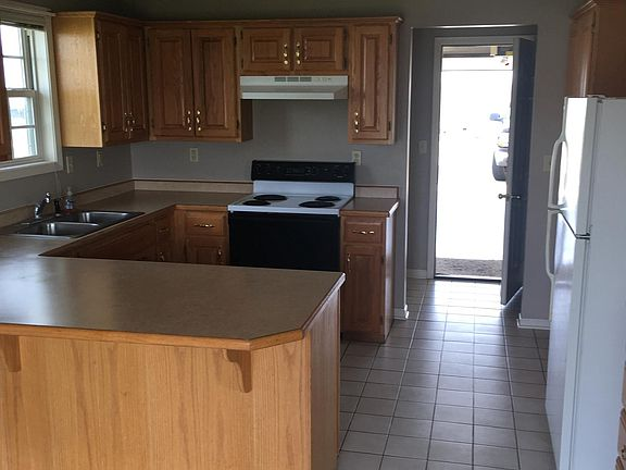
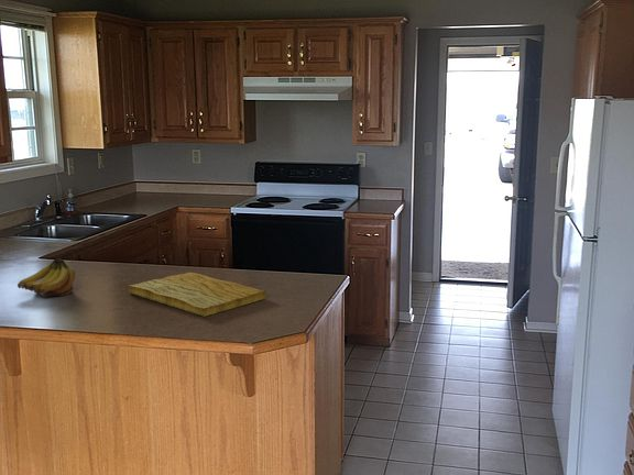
+ cutting board [128,272,266,318]
+ fruit [17,257,76,298]
